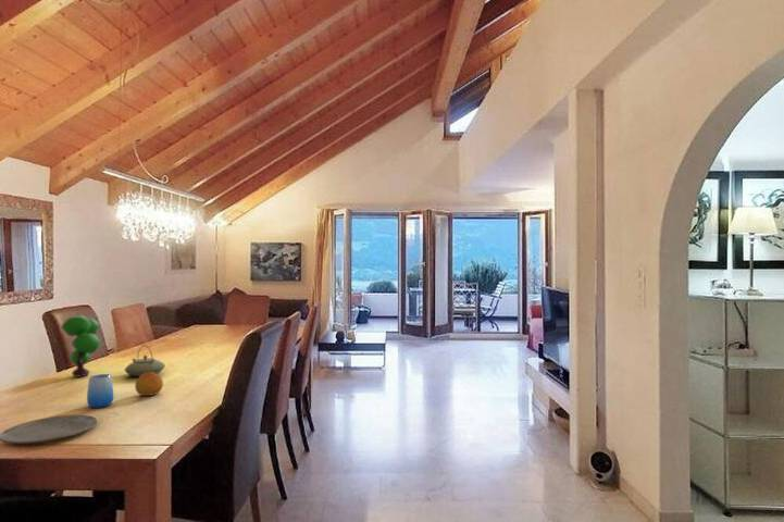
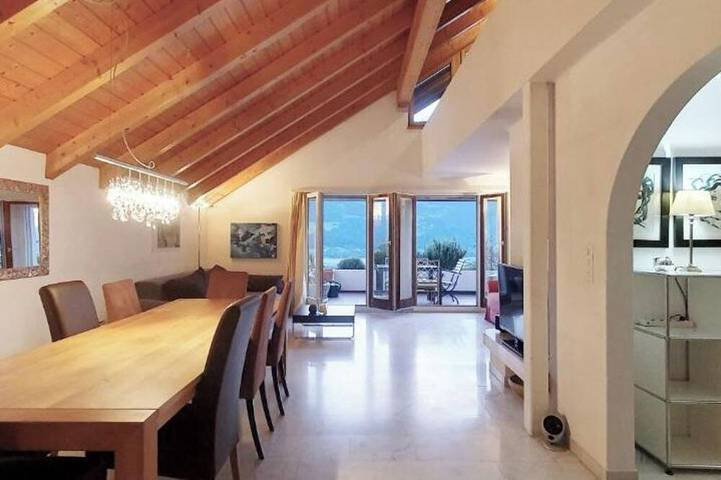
- cup [86,373,114,409]
- plate [0,414,98,445]
- plant [60,314,102,378]
- fruit [134,372,164,397]
- teapot [124,344,166,377]
